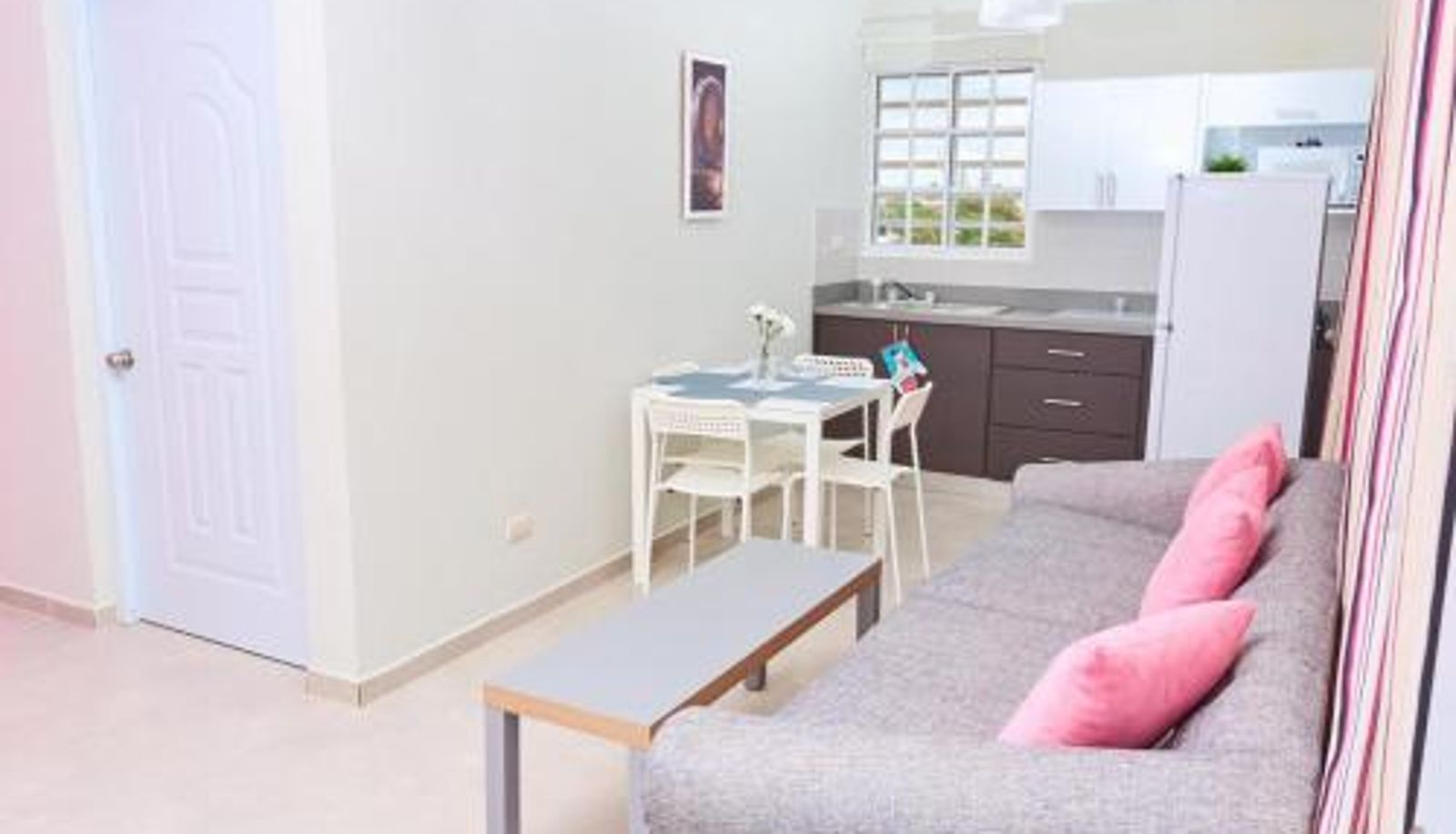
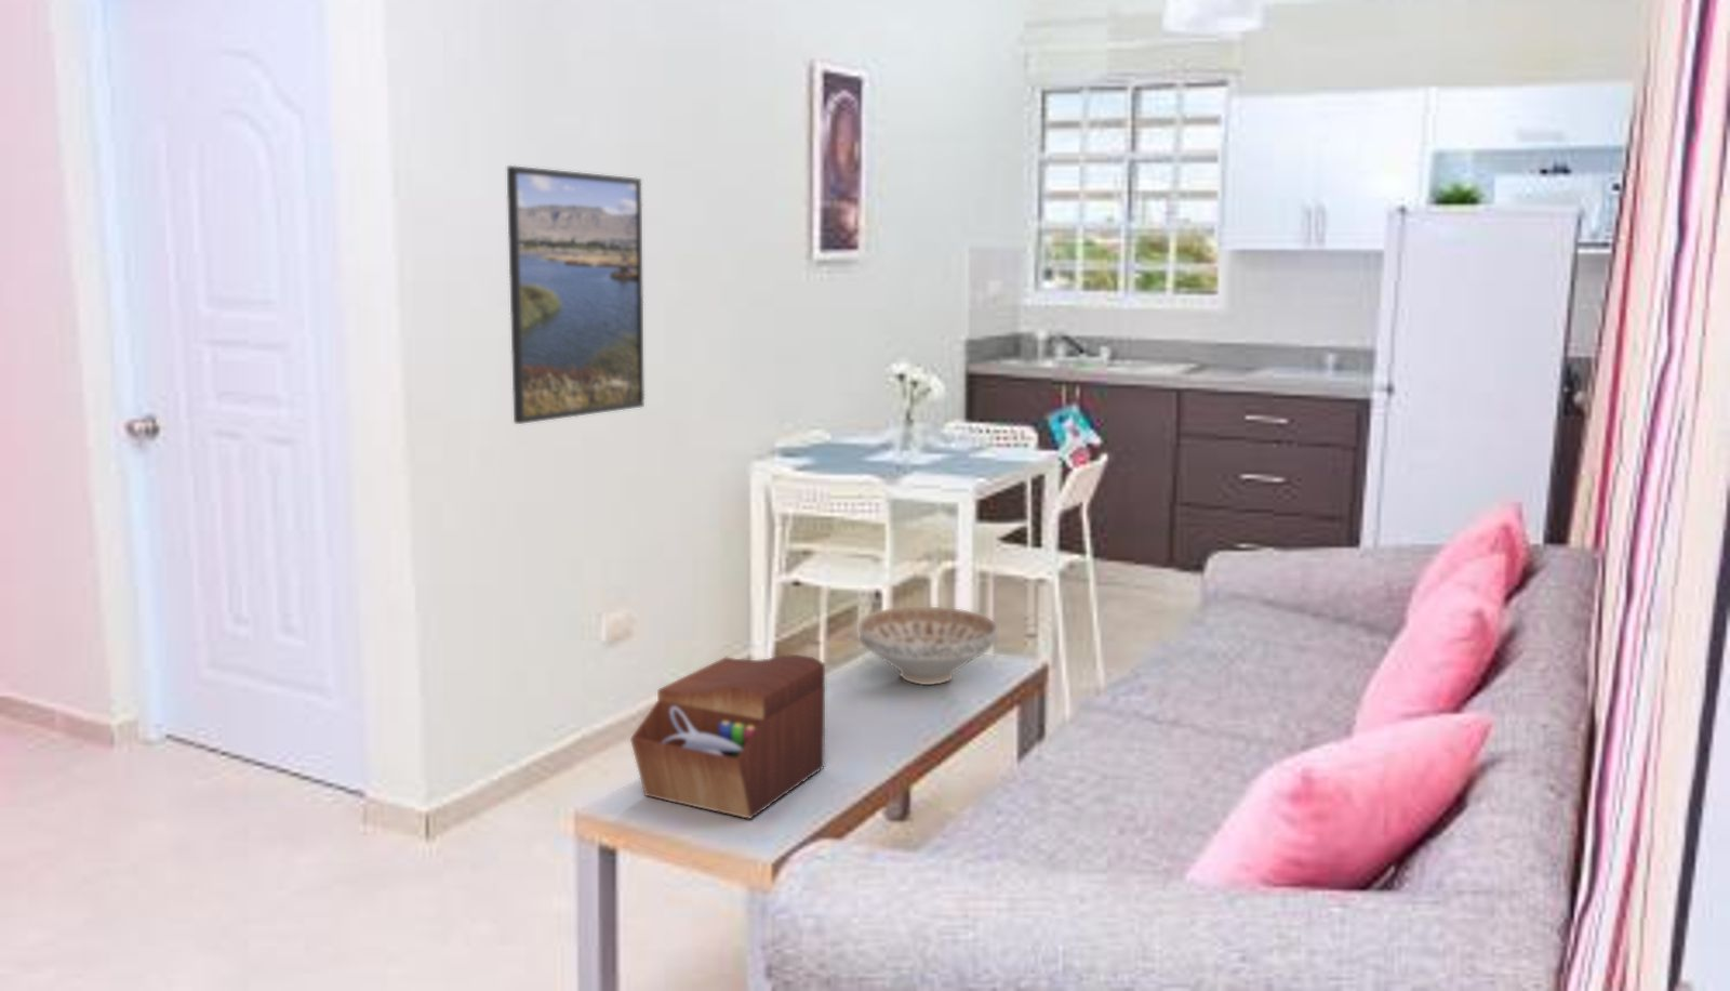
+ sewing box [630,654,826,820]
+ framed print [506,164,645,425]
+ decorative bowl [858,606,998,686]
